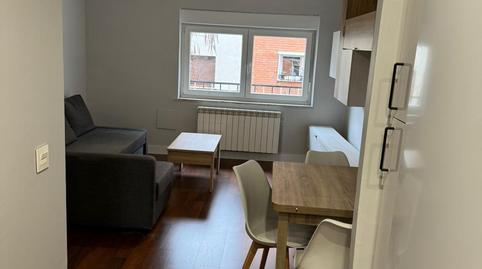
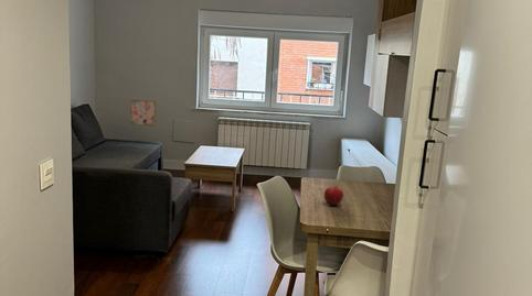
+ fruit [323,185,344,207]
+ wall art [129,98,158,128]
